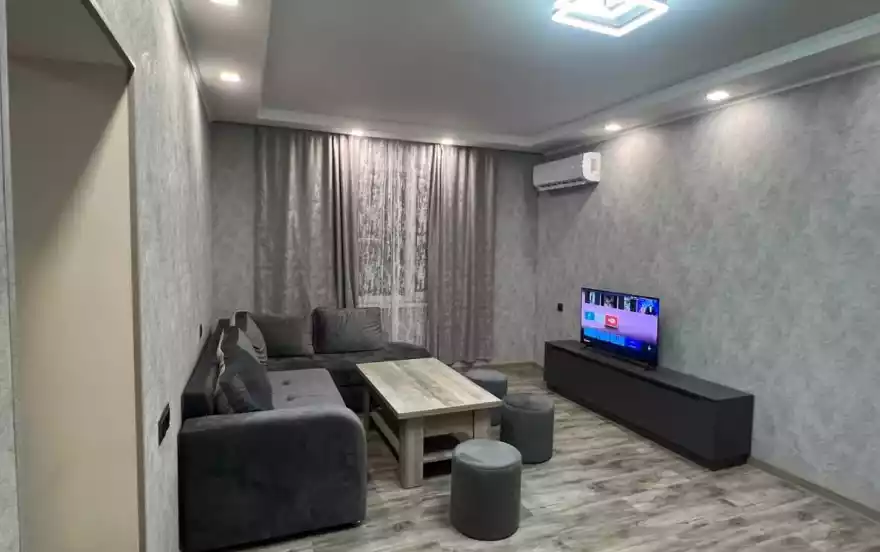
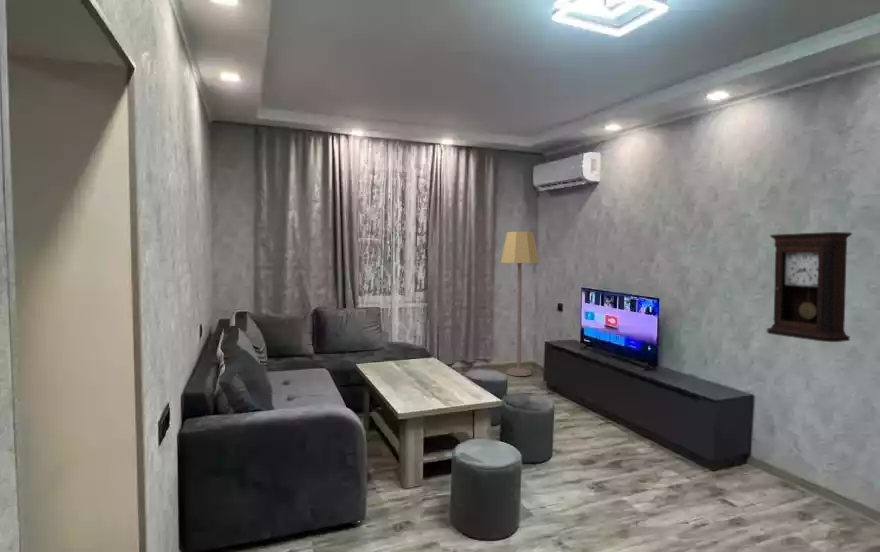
+ lamp [500,231,540,377]
+ pendulum clock [766,231,853,343]
